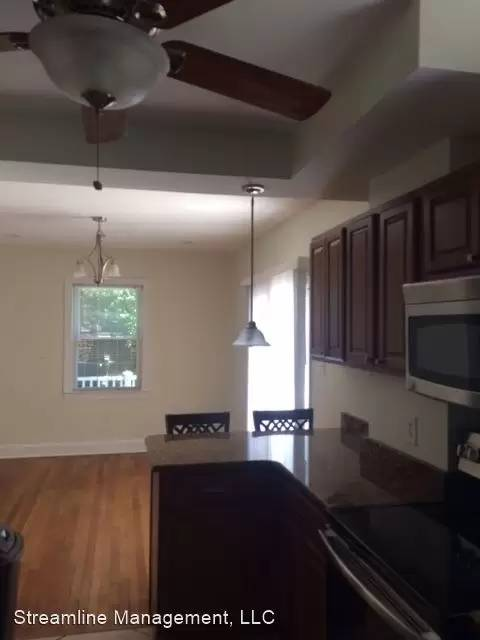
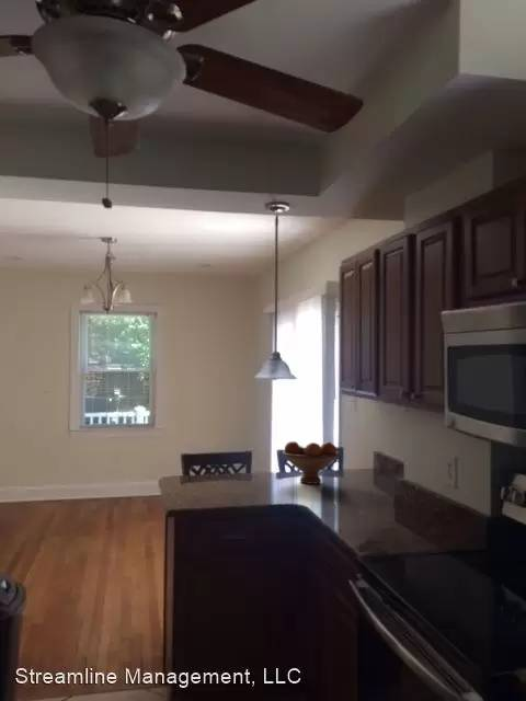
+ fruit bowl [282,440,341,485]
